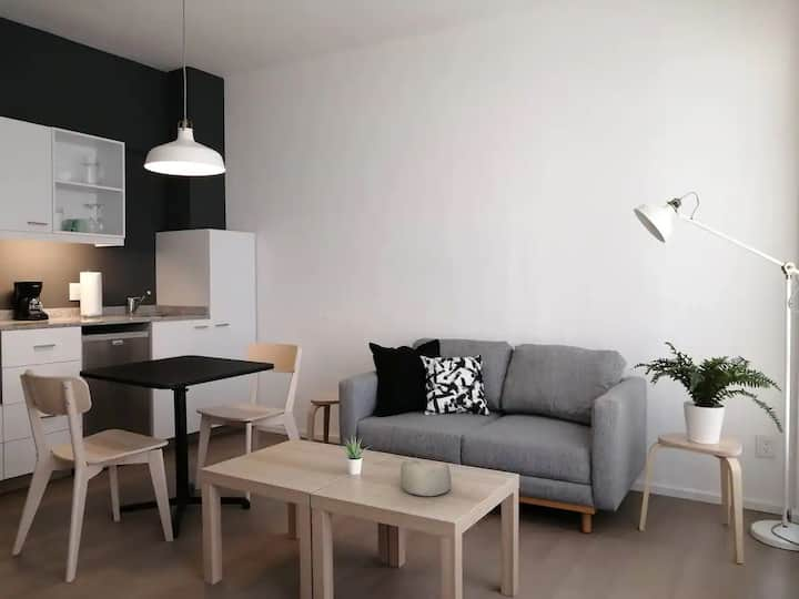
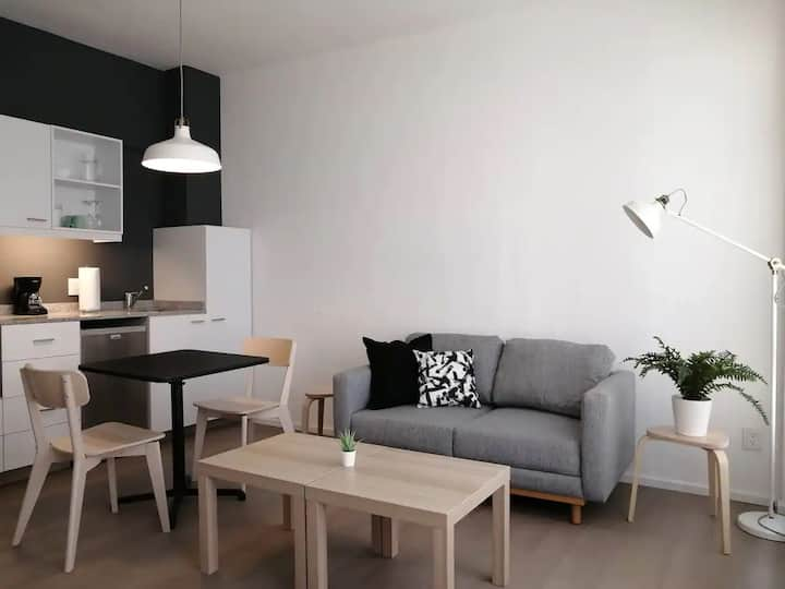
- decorative bowl [400,459,452,497]
